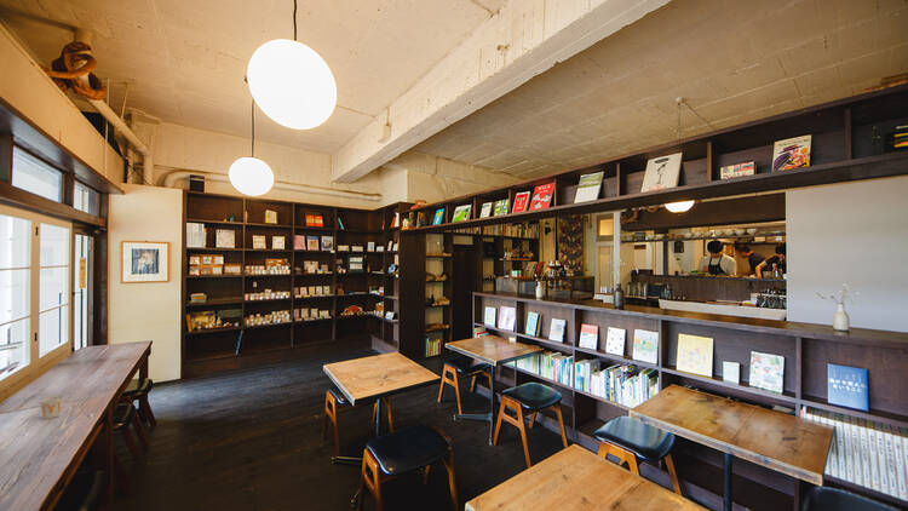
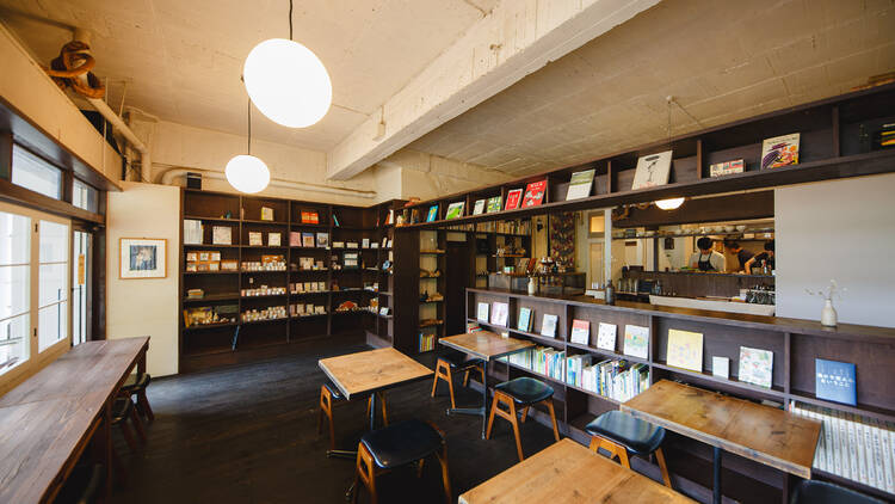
- cup [39,395,64,420]
